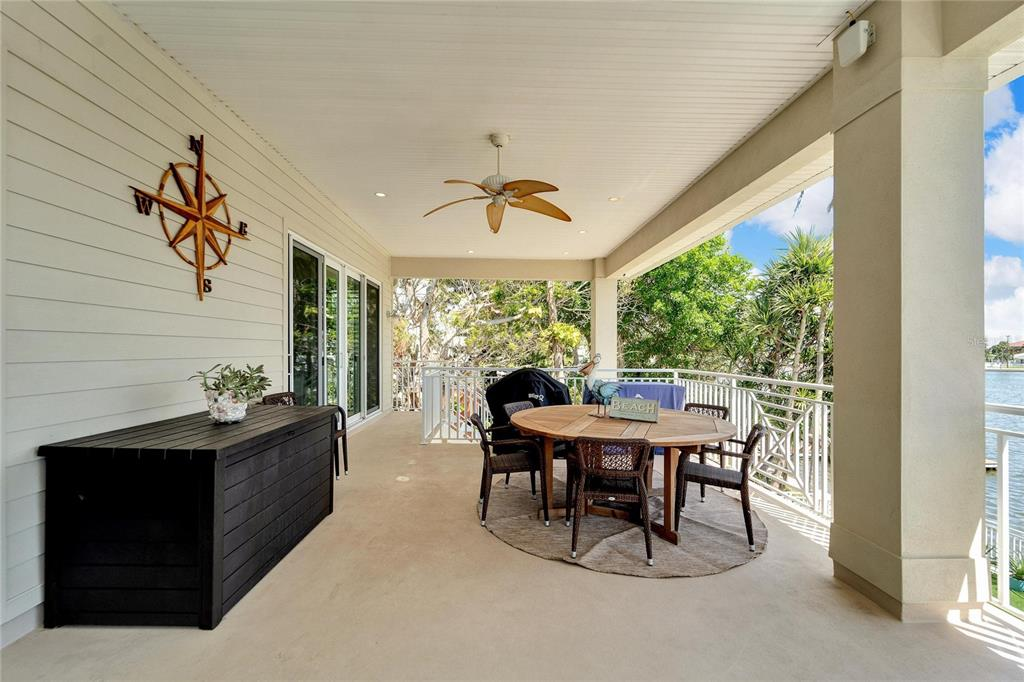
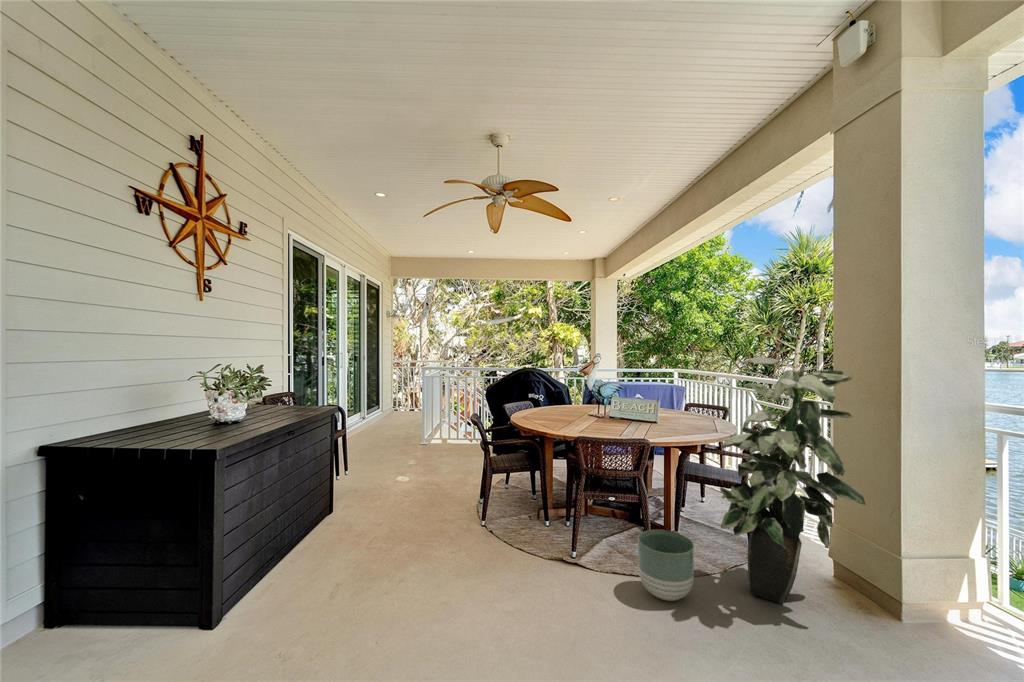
+ indoor plant [719,356,867,605]
+ planter [637,529,695,602]
